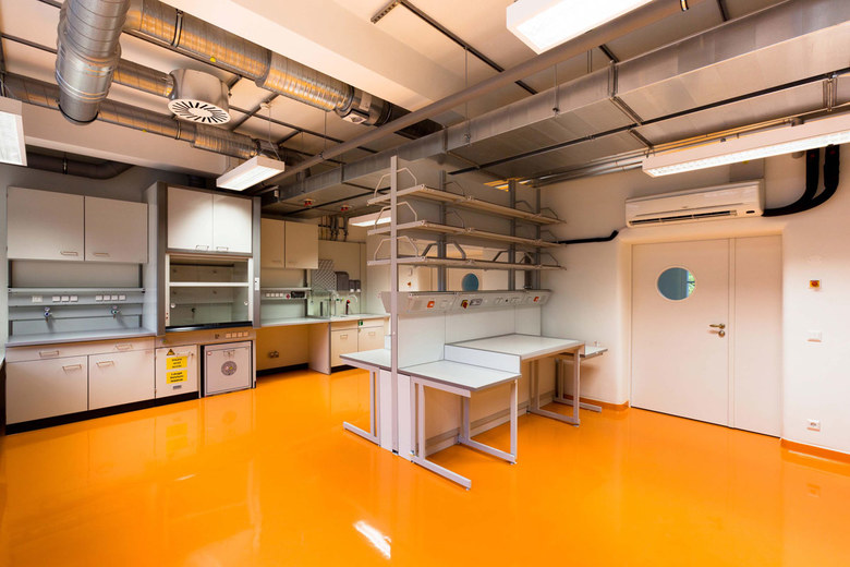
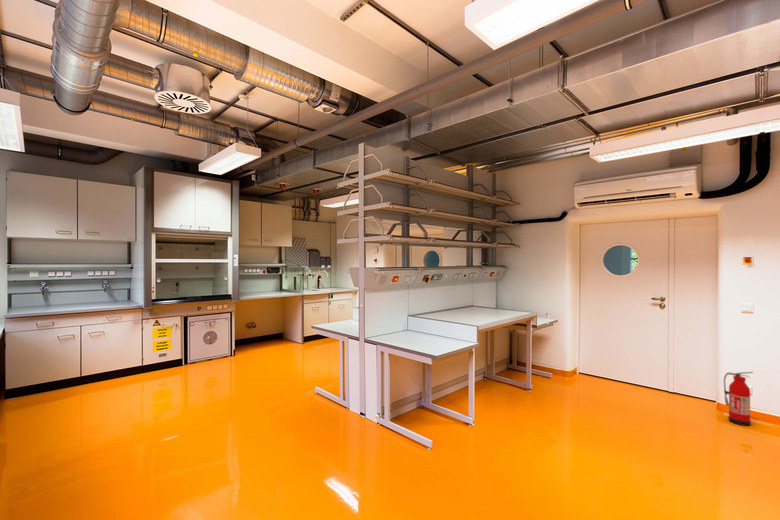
+ fire extinguisher [723,371,754,427]
